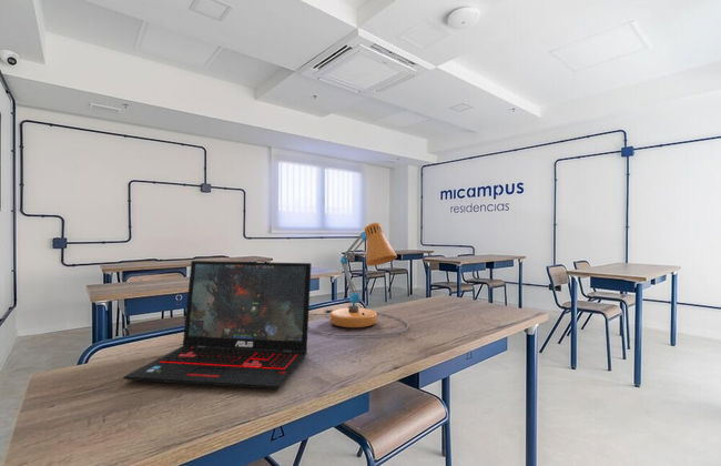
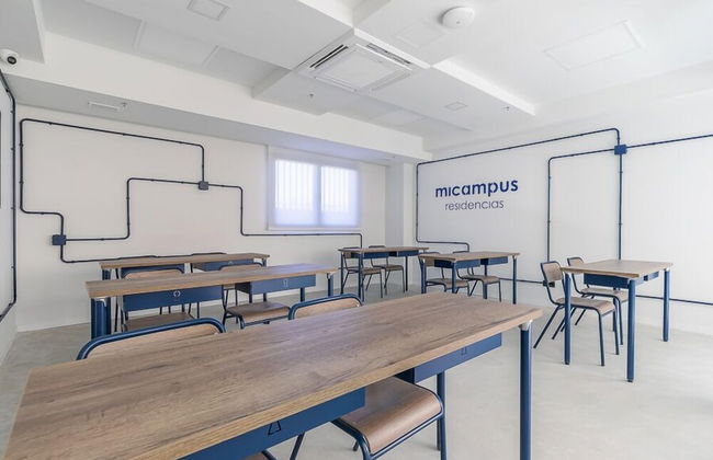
- laptop [122,260,313,391]
- desk lamp [308,222,409,337]
